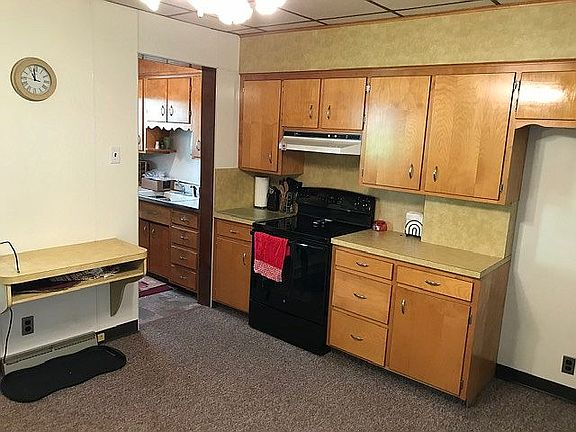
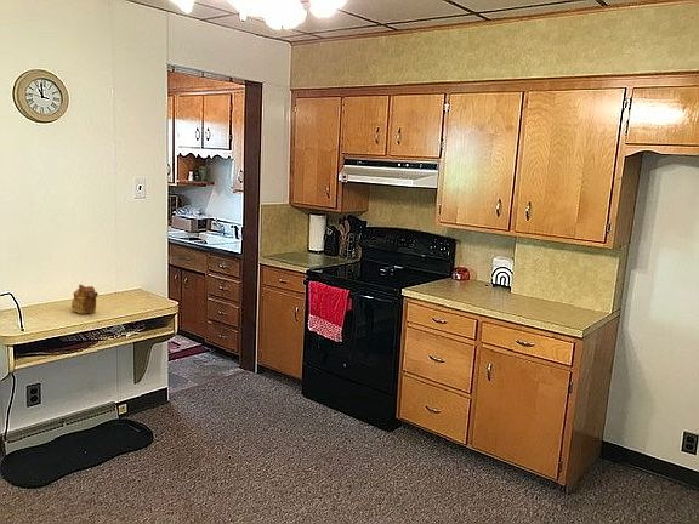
+ teapot [70,284,100,315]
